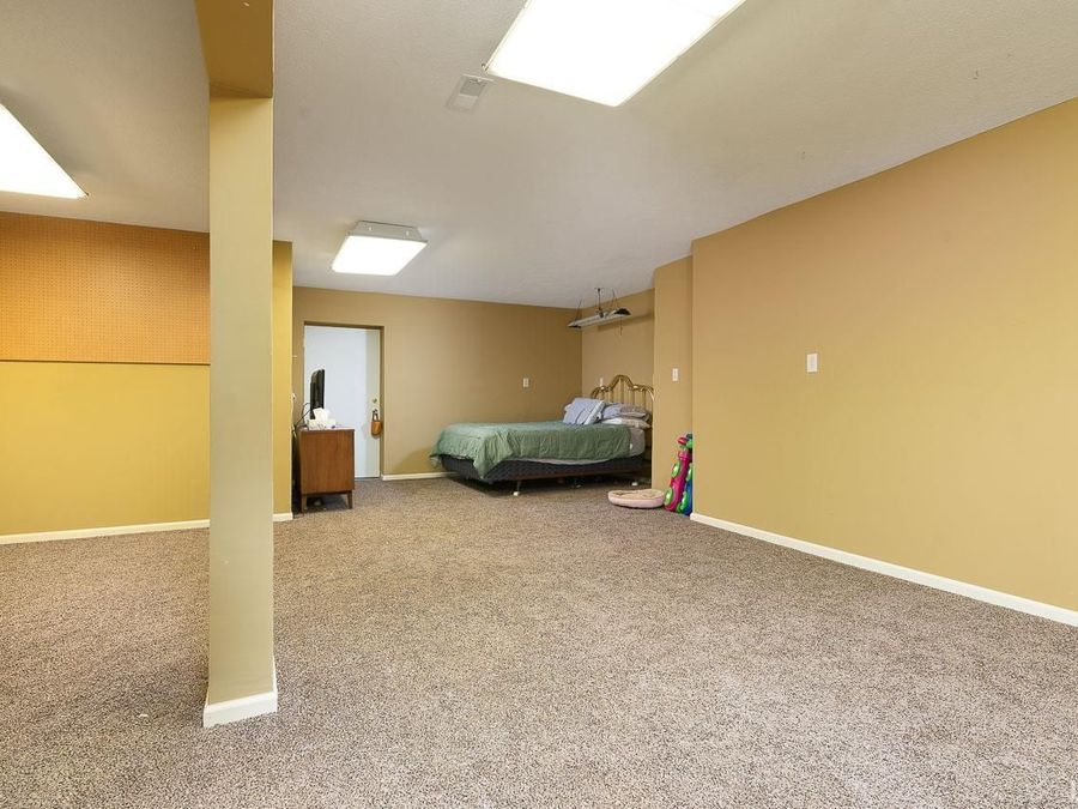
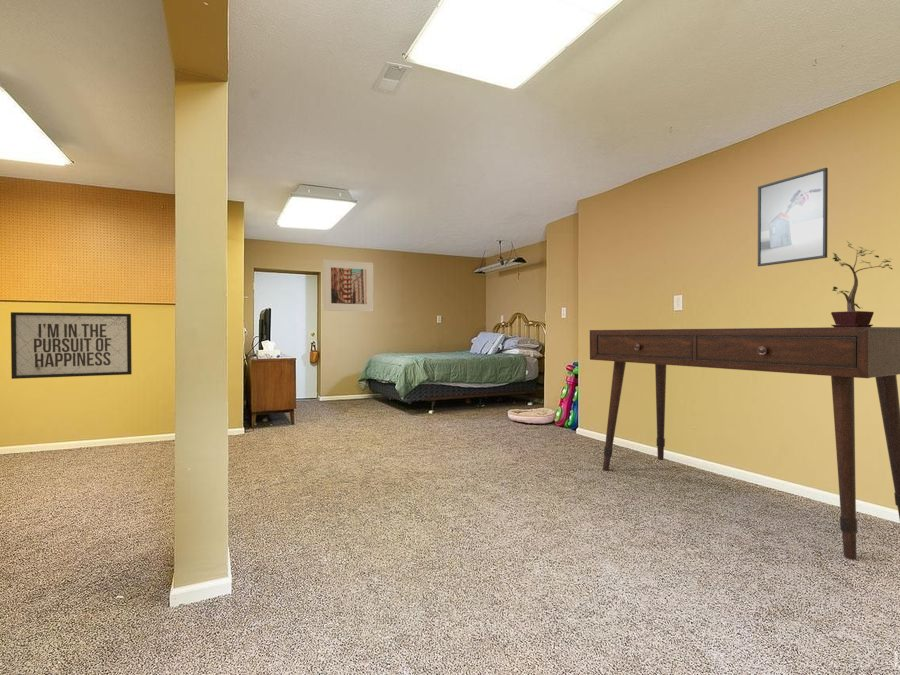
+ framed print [322,258,375,313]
+ mirror [10,311,133,380]
+ potted plant [830,239,893,327]
+ desk [589,326,900,561]
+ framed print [757,167,829,267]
